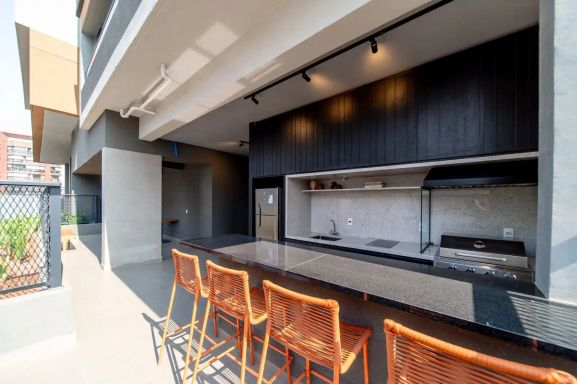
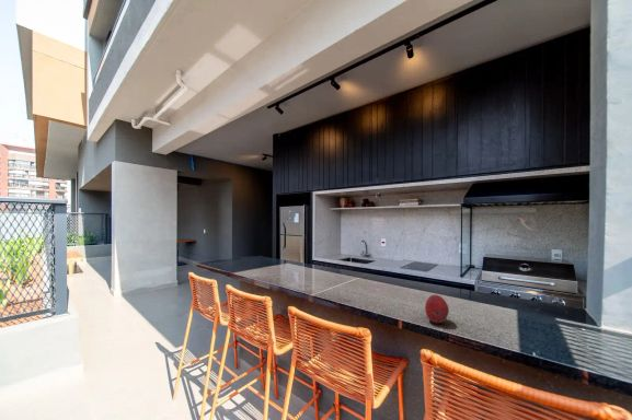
+ fruit [424,294,450,324]
